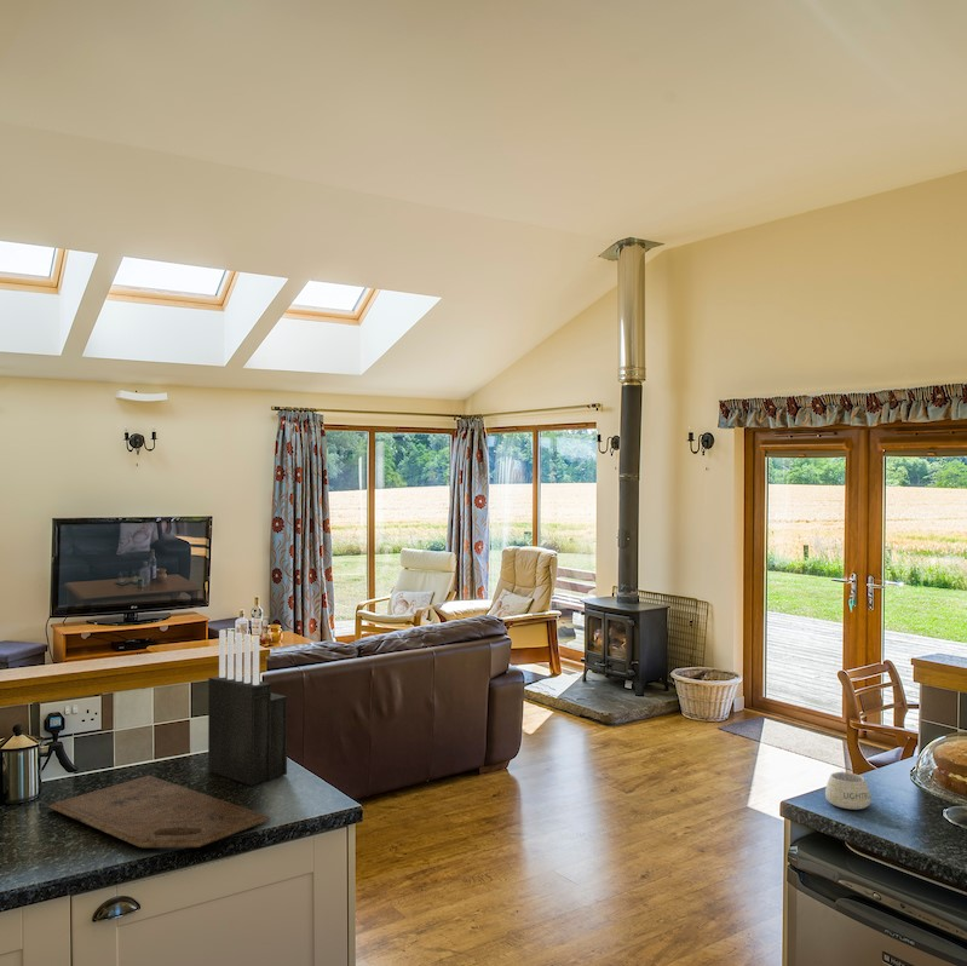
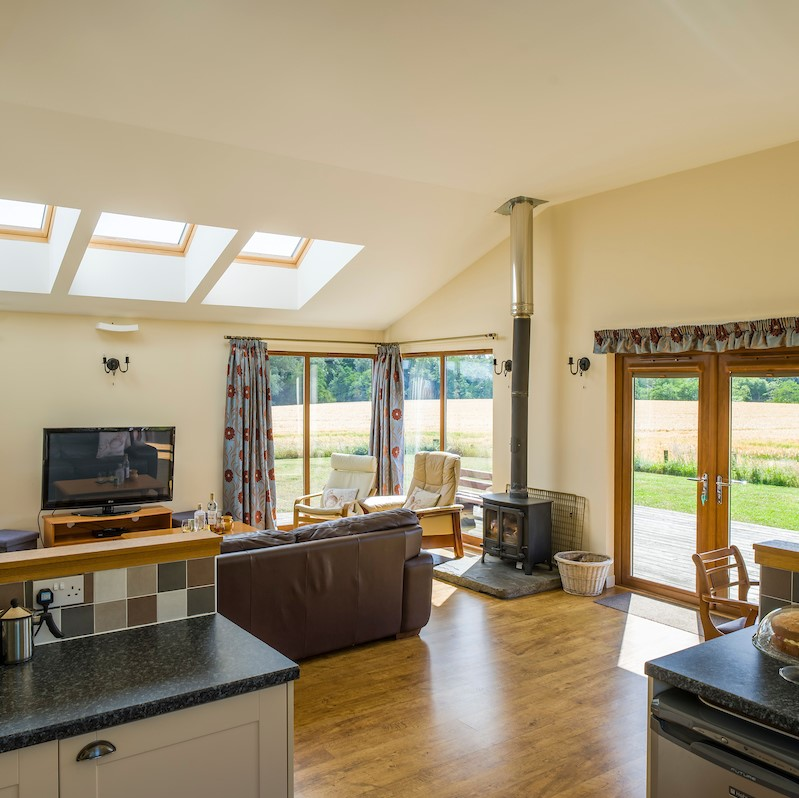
- mug [824,770,871,811]
- cutting board [47,775,272,849]
- knife block [207,629,288,787]
